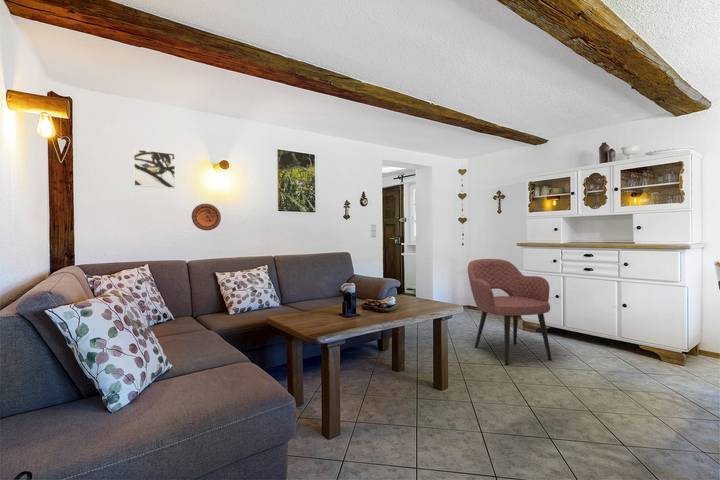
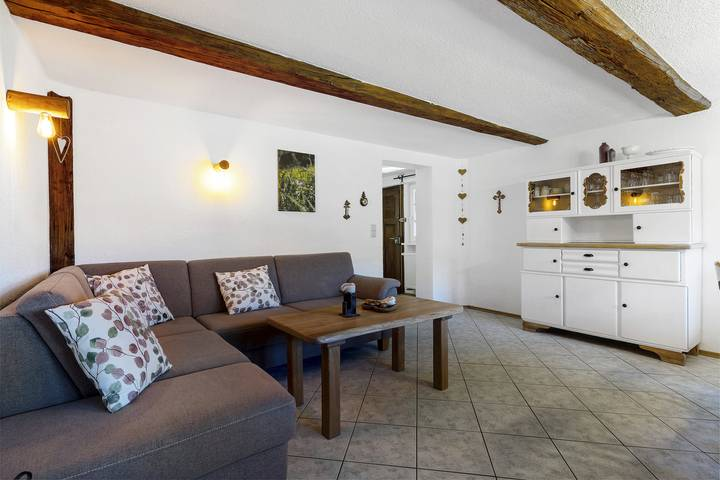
- decorative plate [191,203,222,231]
- armchair [467,258,553,366]
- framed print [132,148,177,190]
